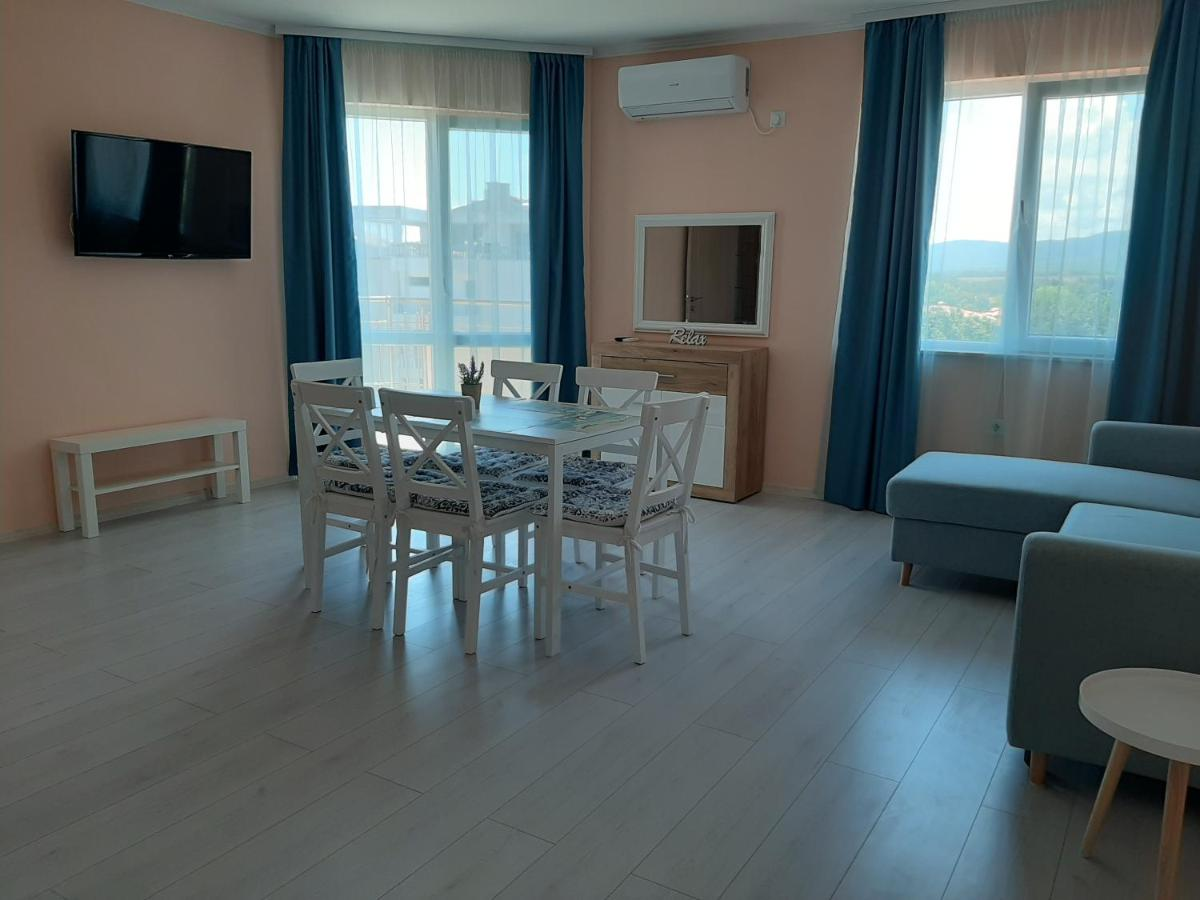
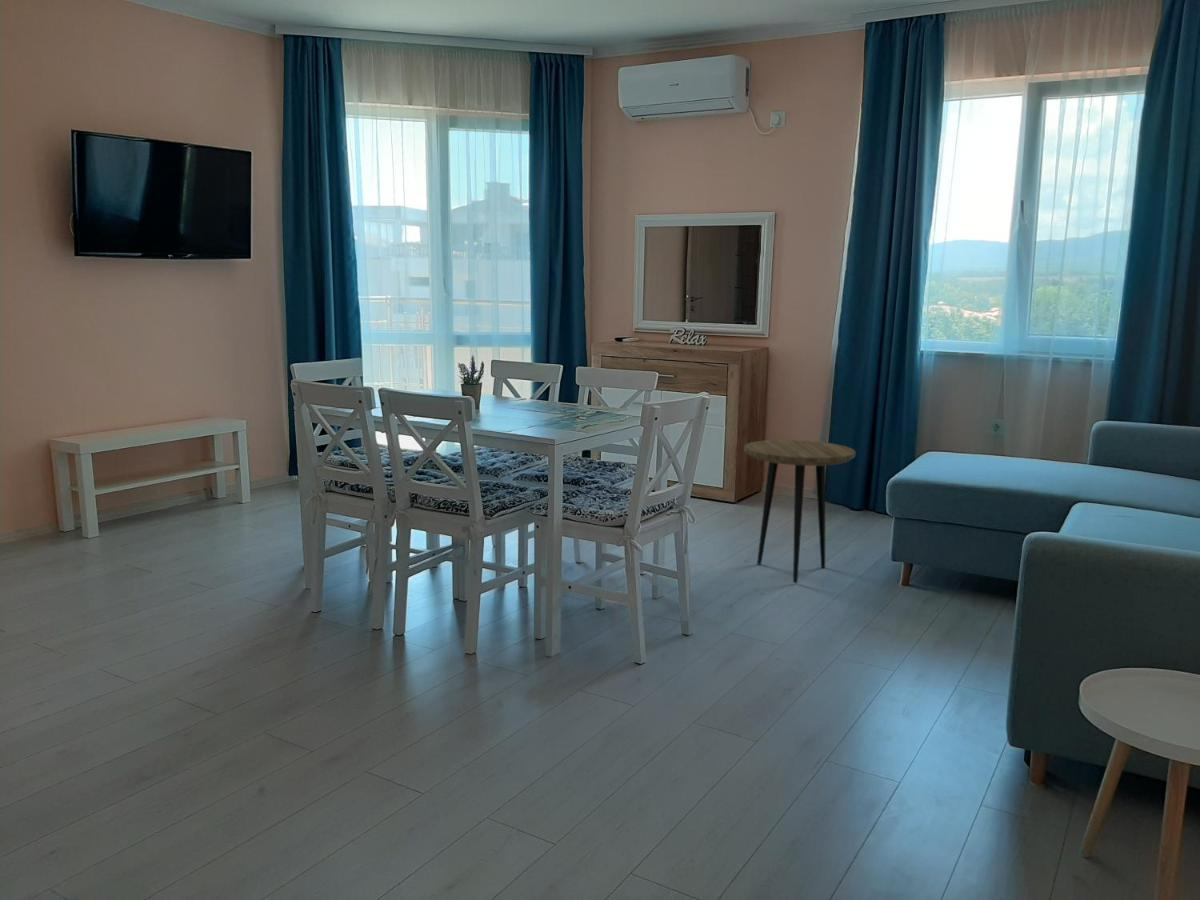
+ side table [743,439,857,584]
